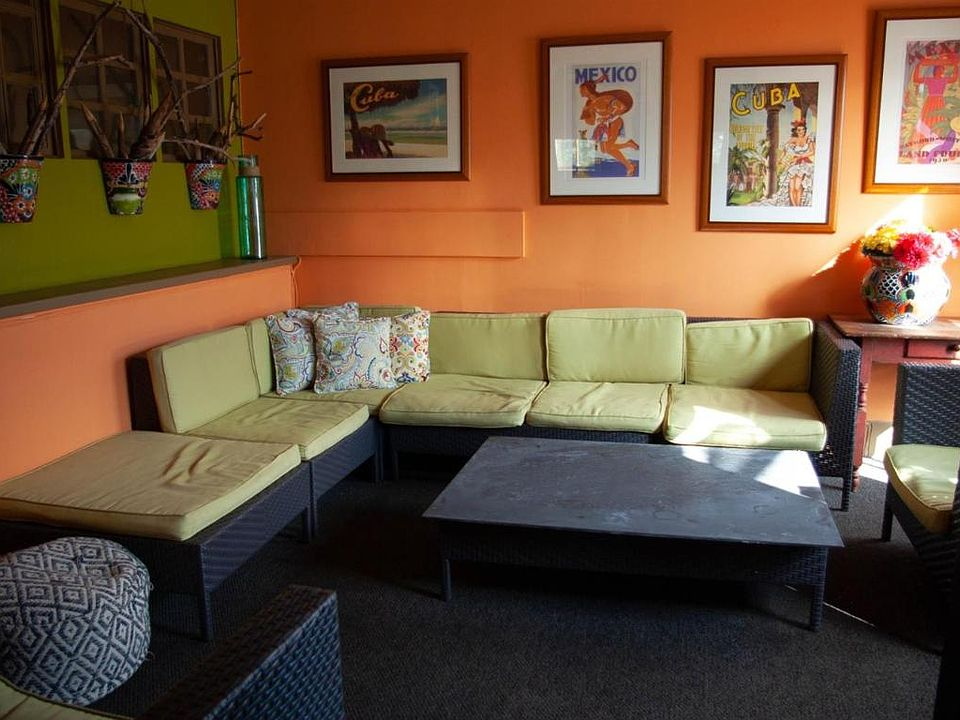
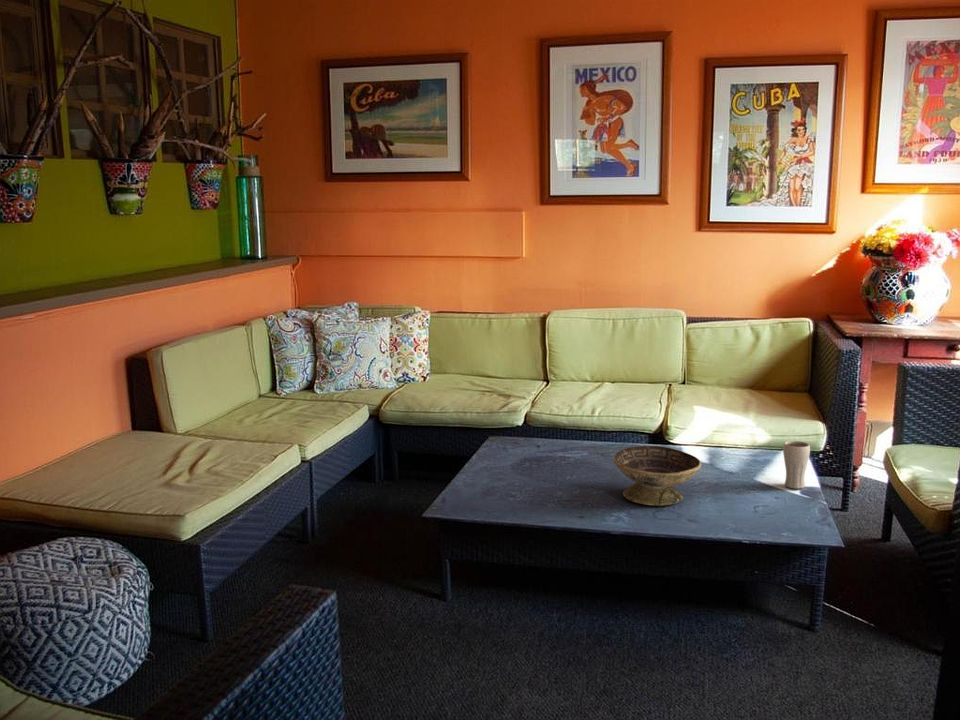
+ drinking glass [782,440,811,490]
+ decorative bowl [613,445,702,507]
